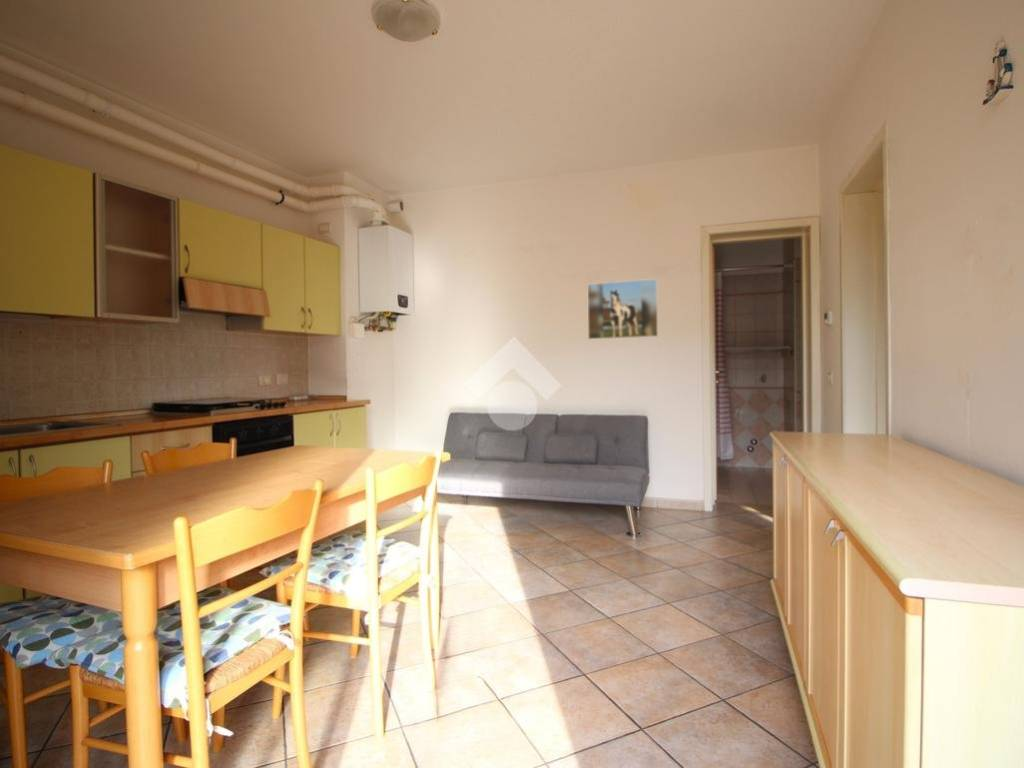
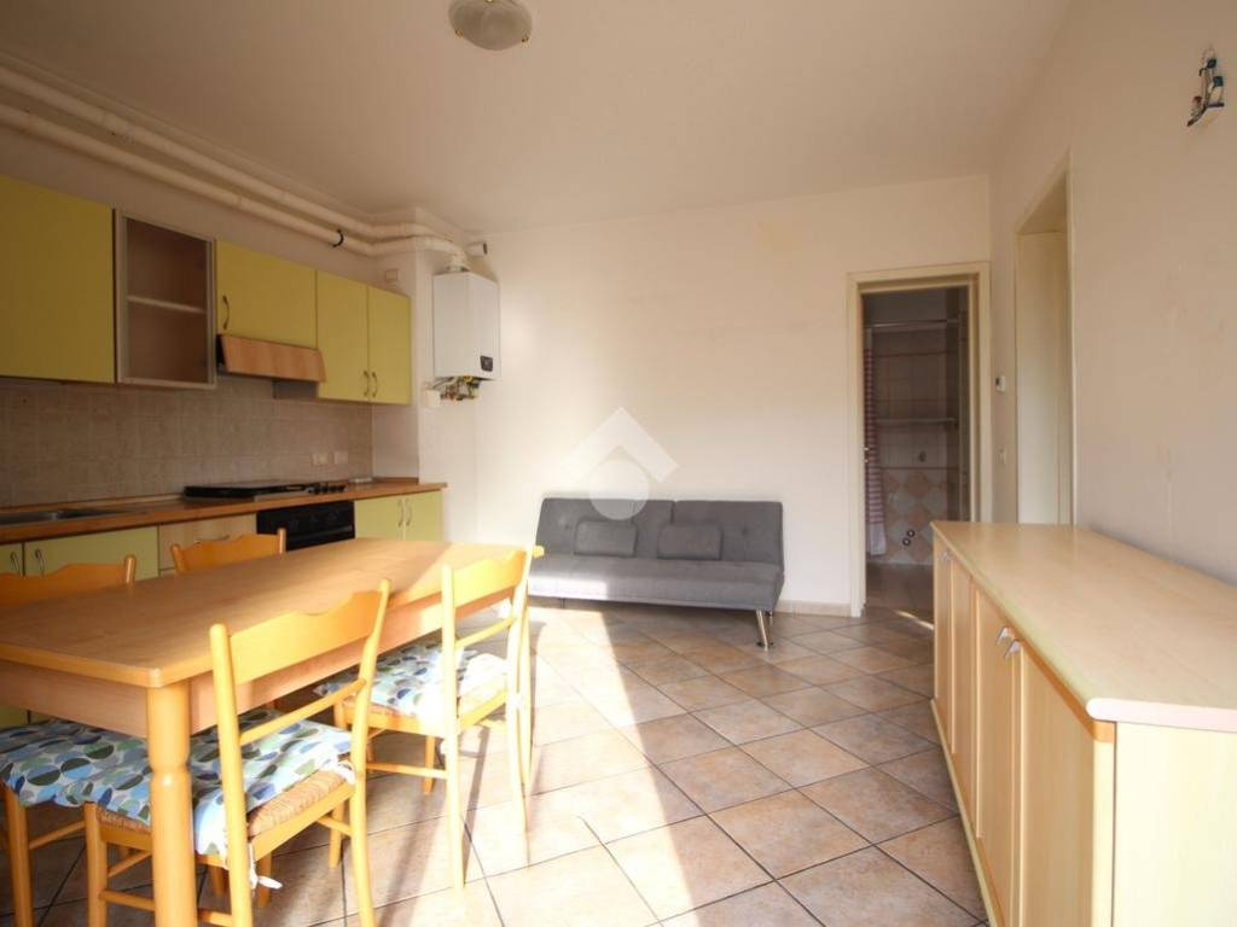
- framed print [587,278,659,341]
